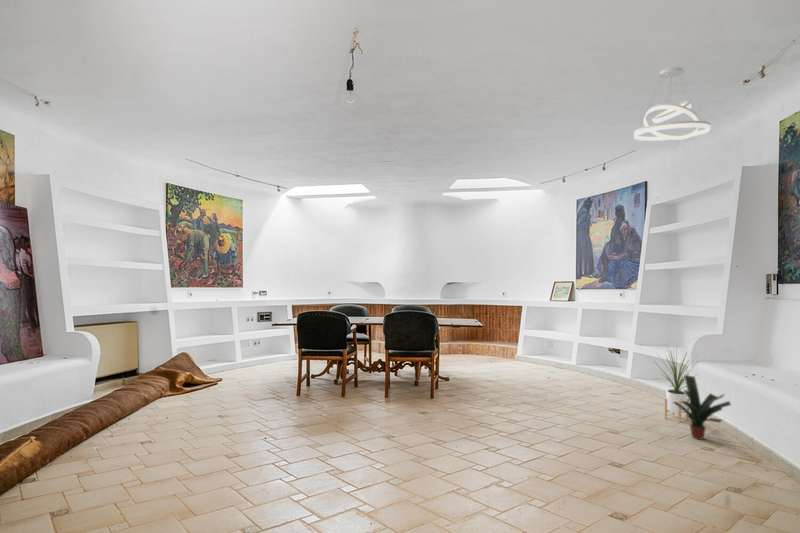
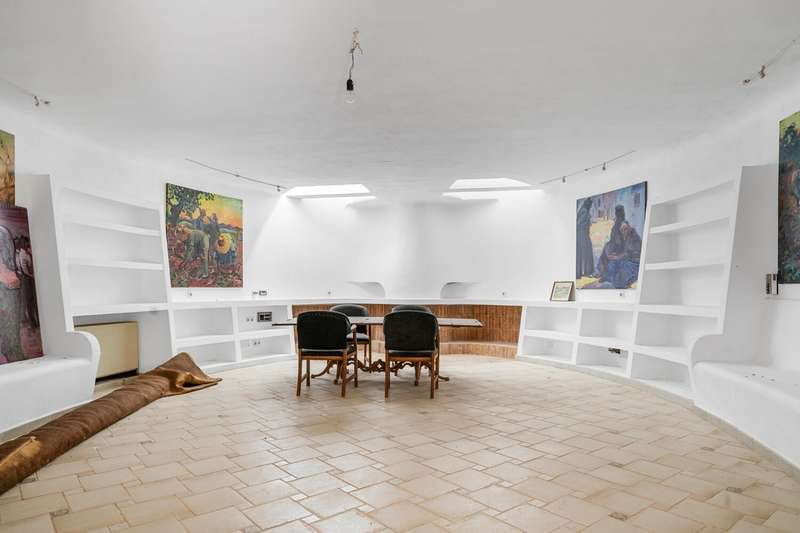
- potted plant [672,374,732,441]
- house plant [654,346,699,423]
- pendant light [633,66,711,142]
